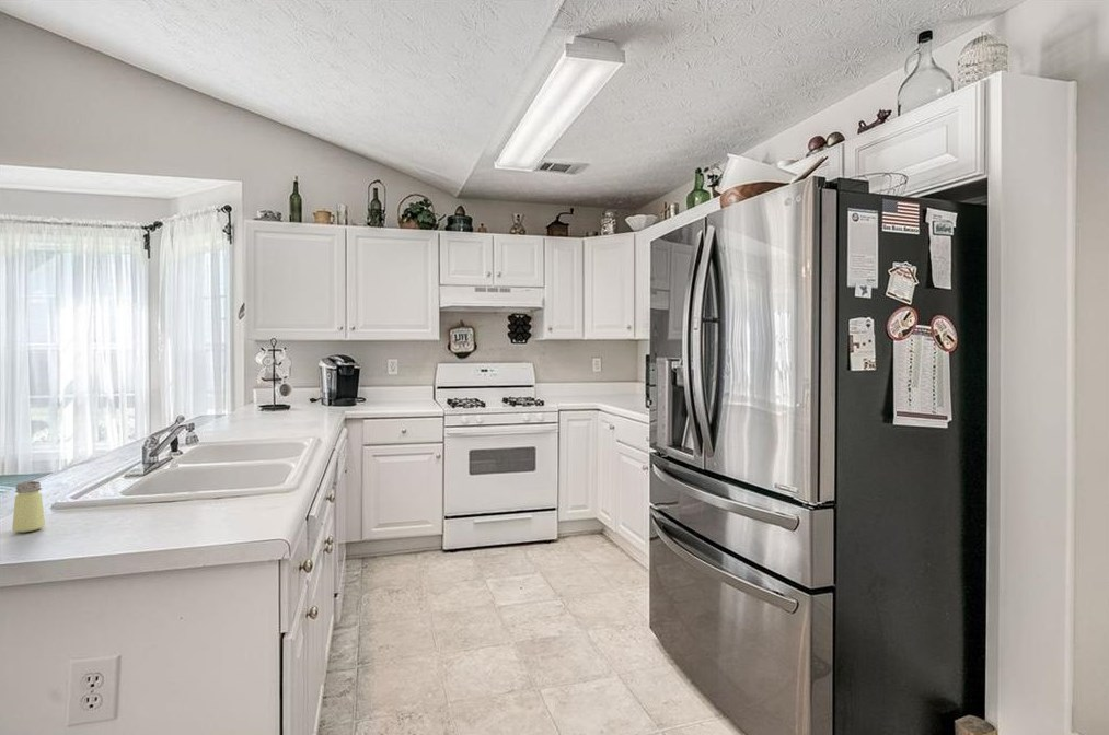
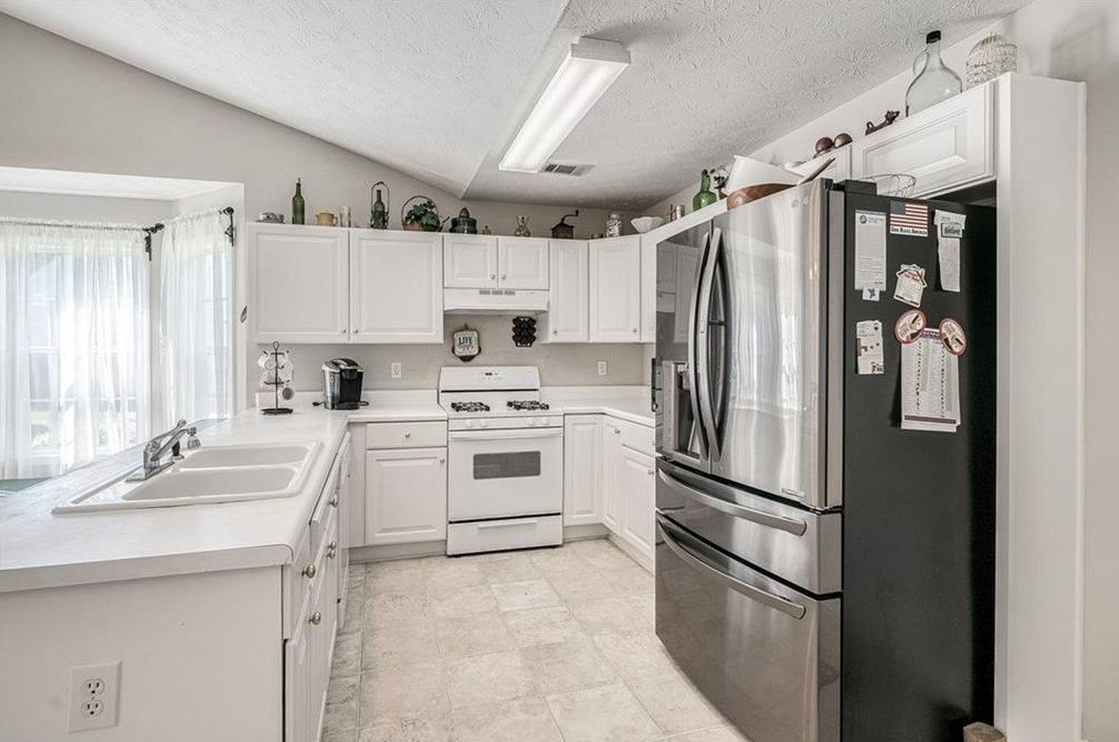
- saltshaker [11,480,46,534]
